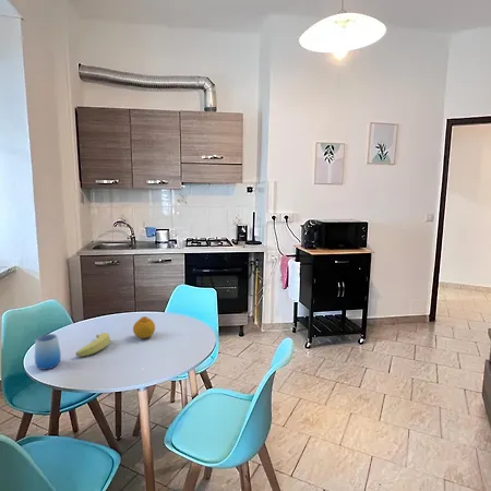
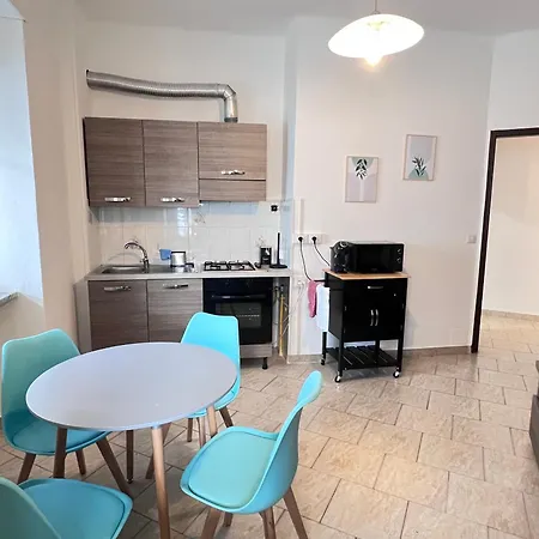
- banana [74,332,111,358]
- cup [34,333,62,371]
- fruit [132,315,156,339]
